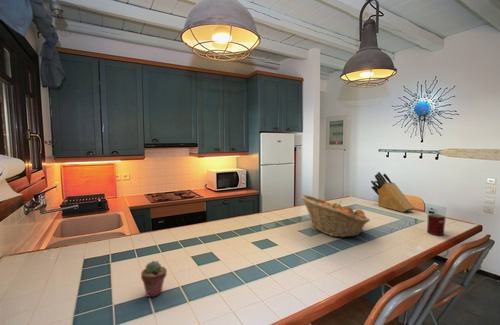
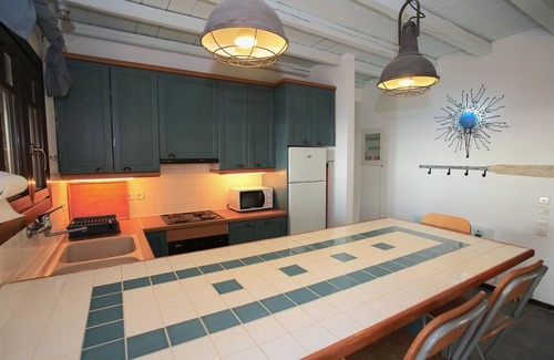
- knife block [370,171,415,213]
- fruit basket [300,194,371,238]
- potted succulent [140,260,168,298]
- mug [426,212,446,236]
